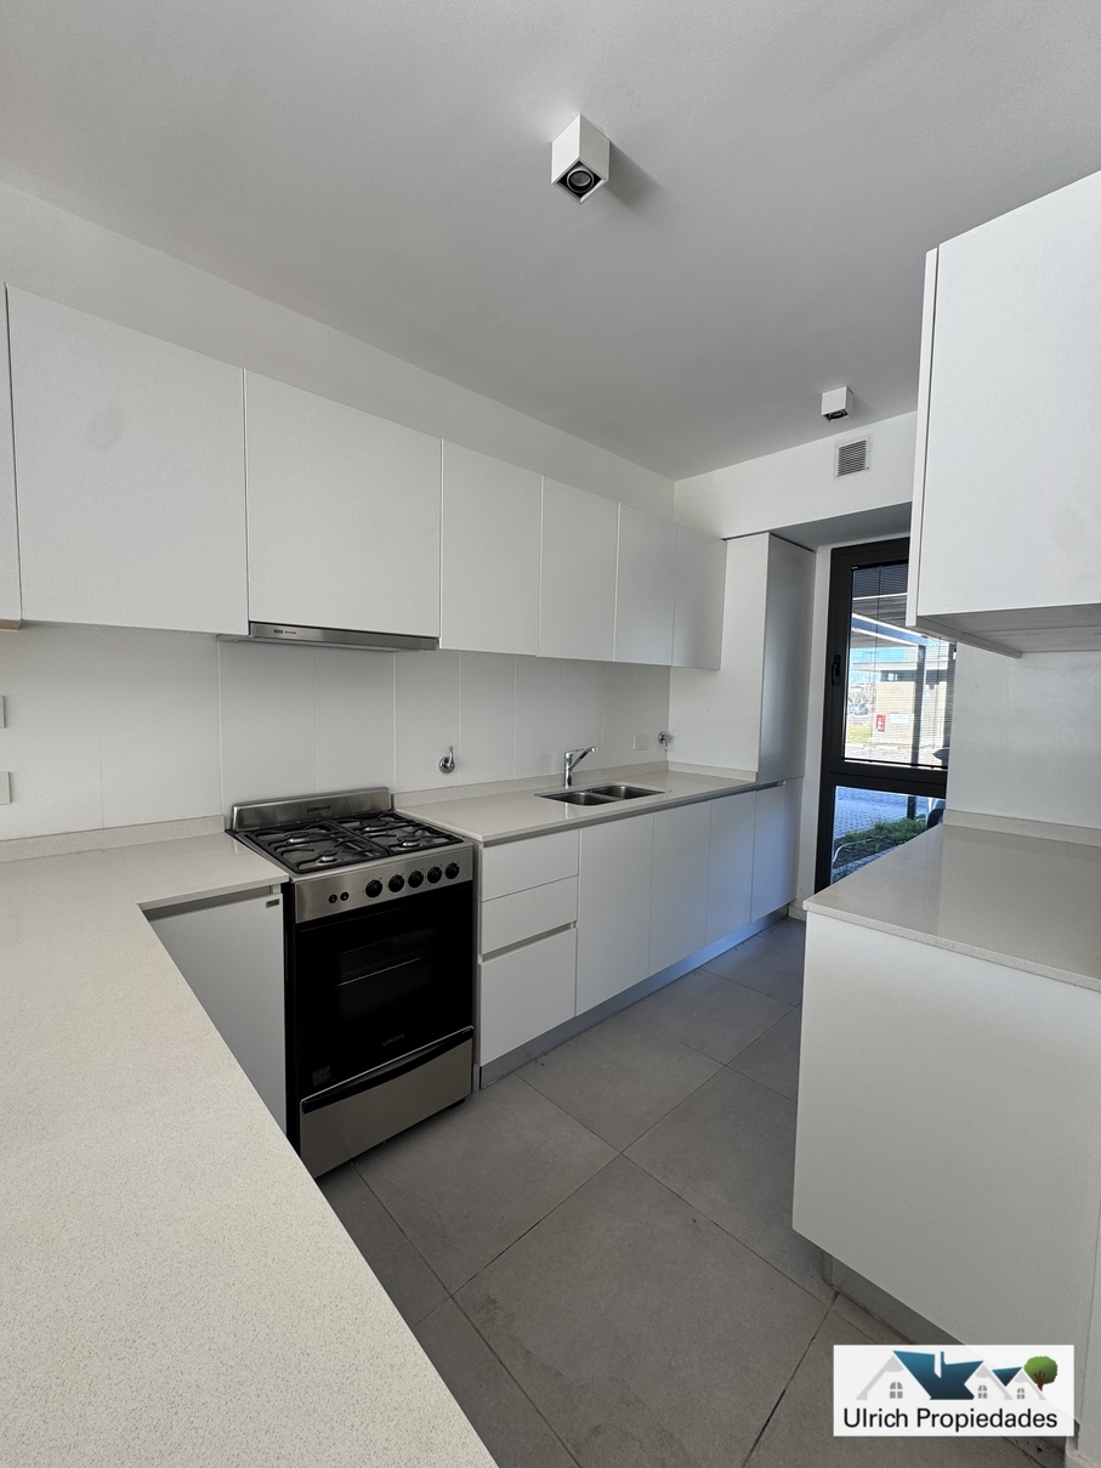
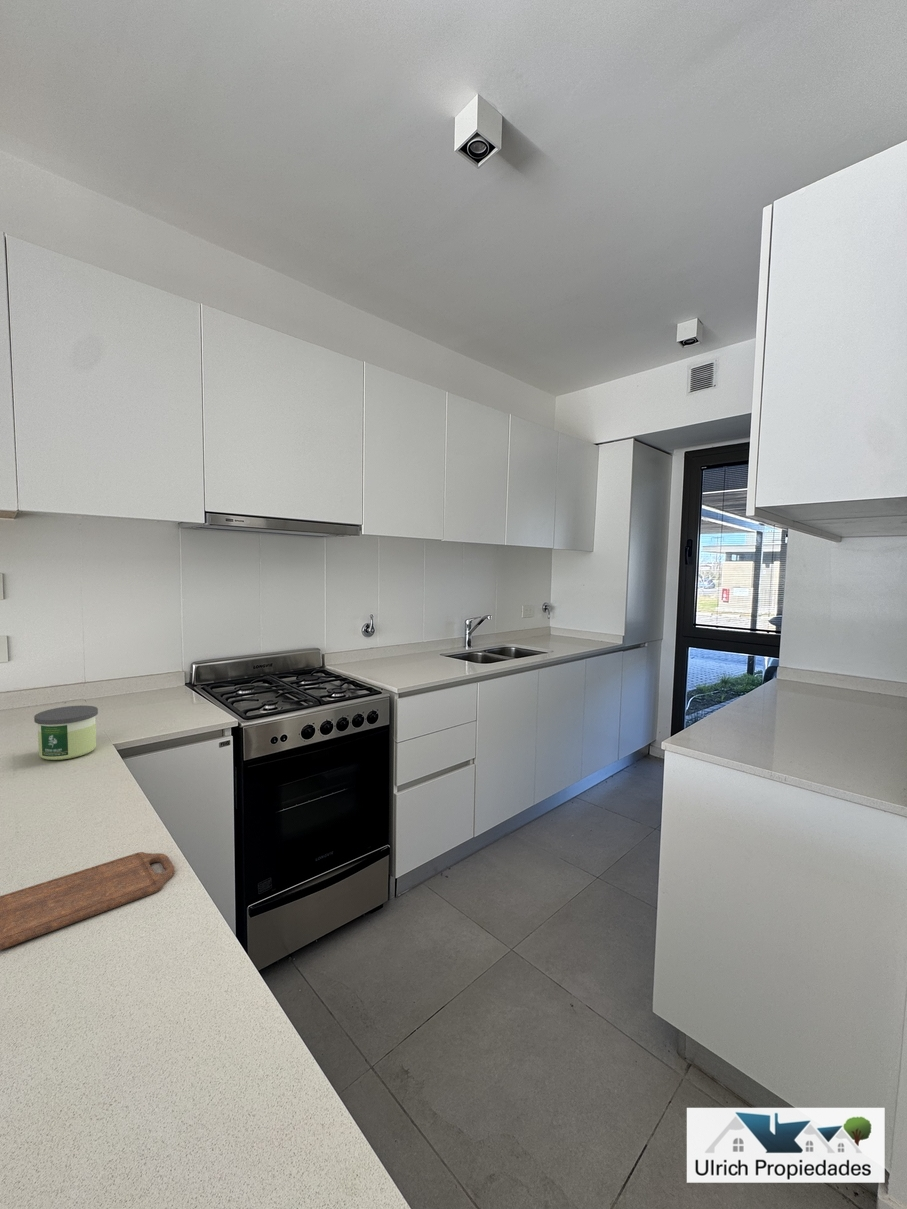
+ cutting board [0,851,176,951]
+ candle [33,705,99,761]
